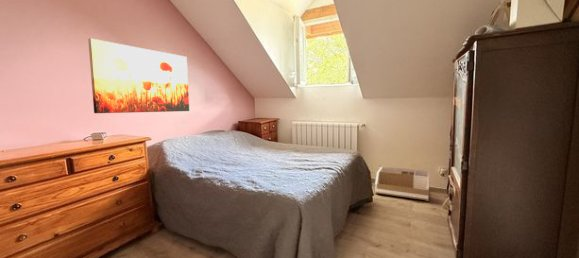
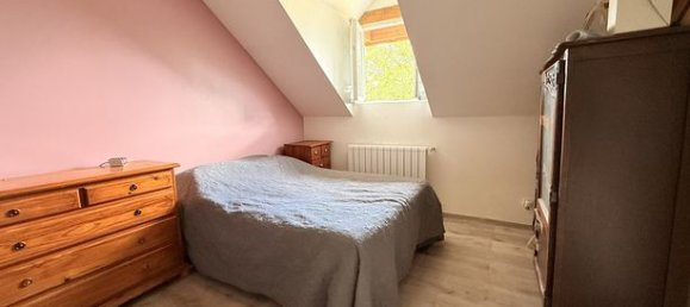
- wall art [87,37,190,114]
- storage bin [374,165,430,202]
